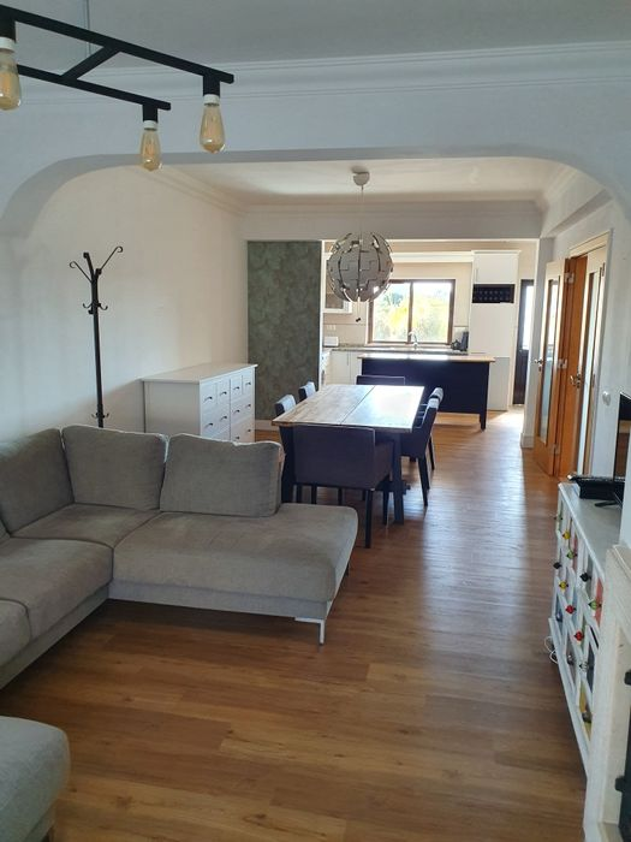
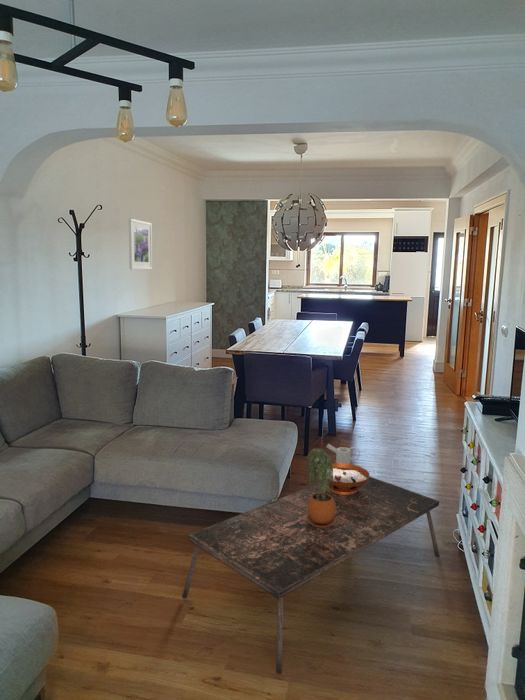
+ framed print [128,218,153,271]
+ potted plant [304,447,336,528]
+ watering can [326,443,361,464]
+ coffee table [181,475,440,675]
+ decorative bowl [317,462,371,495]
